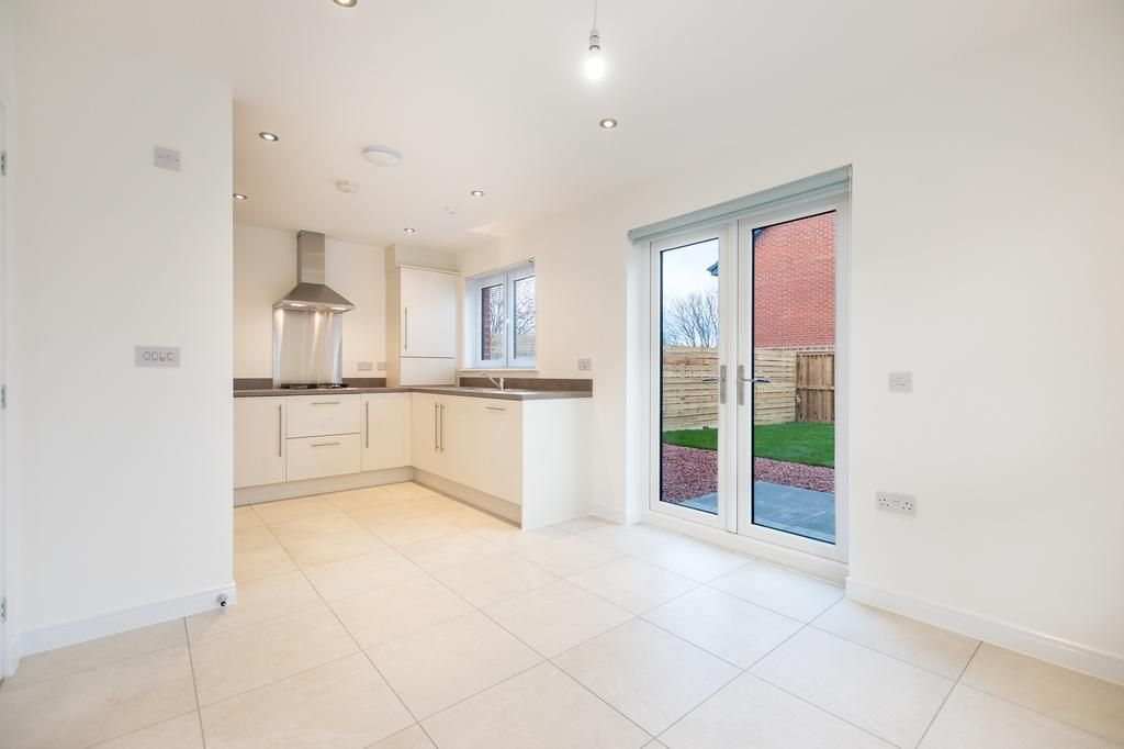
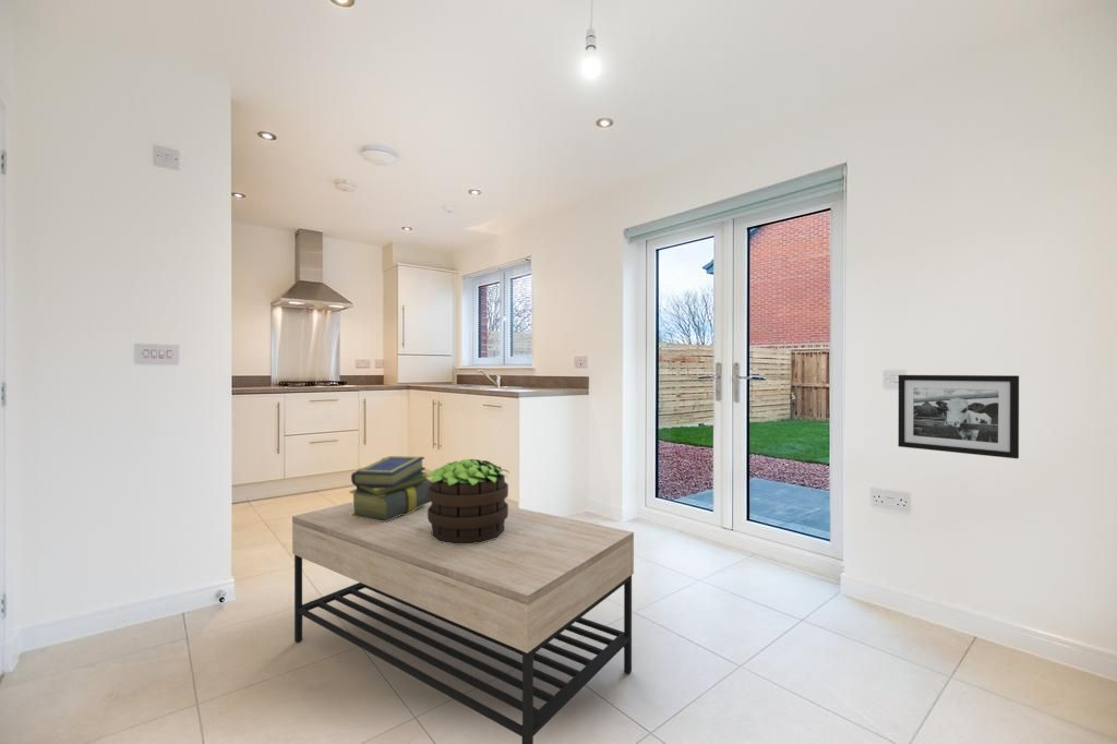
+ stack of books [348,455,431,523]
+ potted plant [425,458,511,544]
+ coffee table [291,501,635,744]
+ picture frame [898,374,1020,459]
